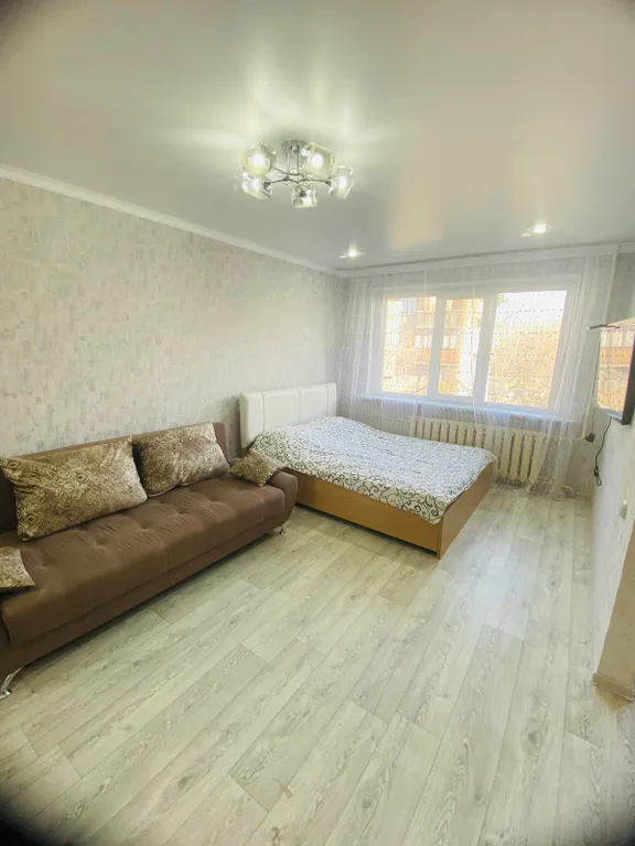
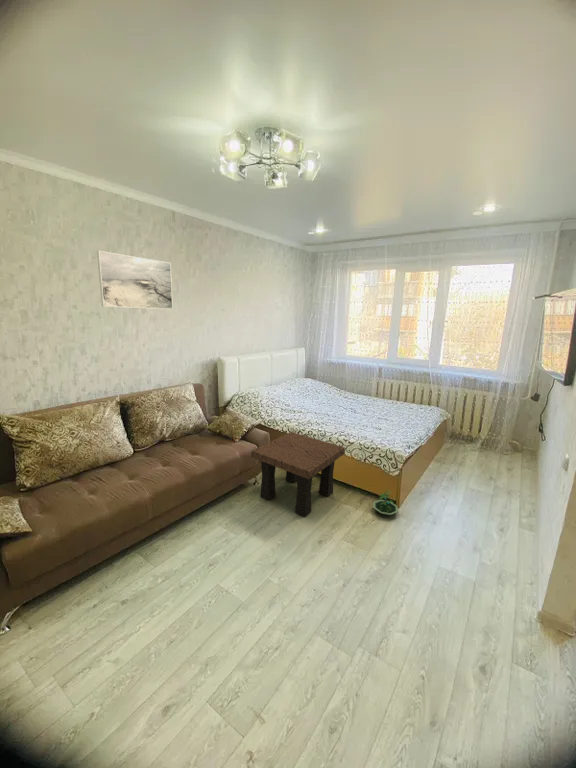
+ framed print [96,250,174,310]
+ side table [250,431,346,518]
+ terrarium [372,490,399,517]
